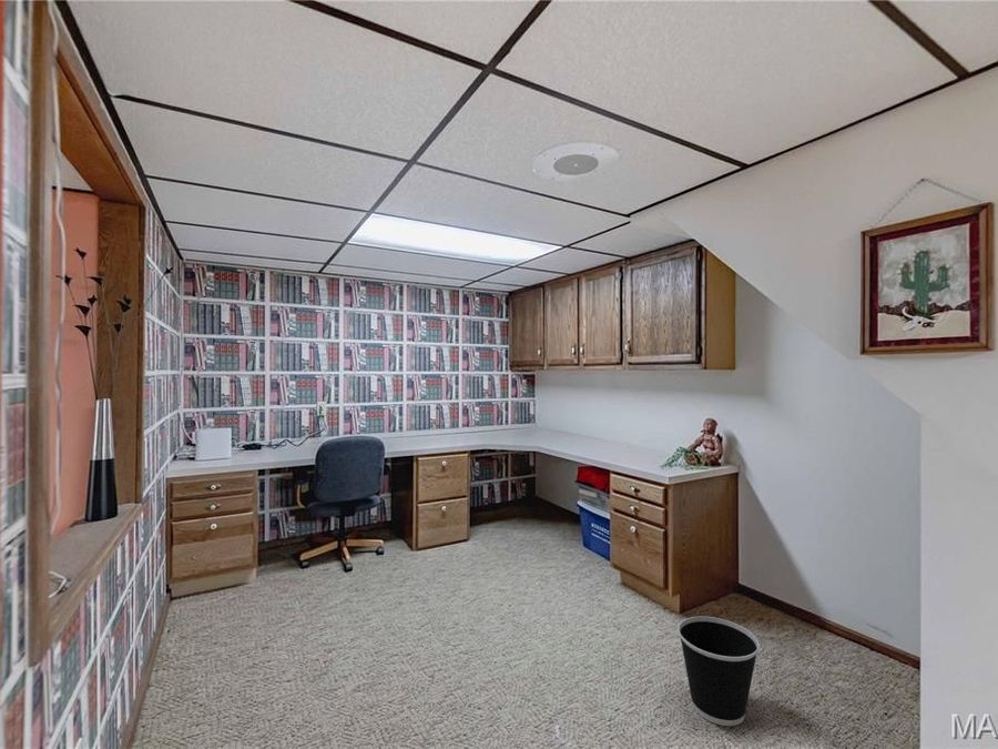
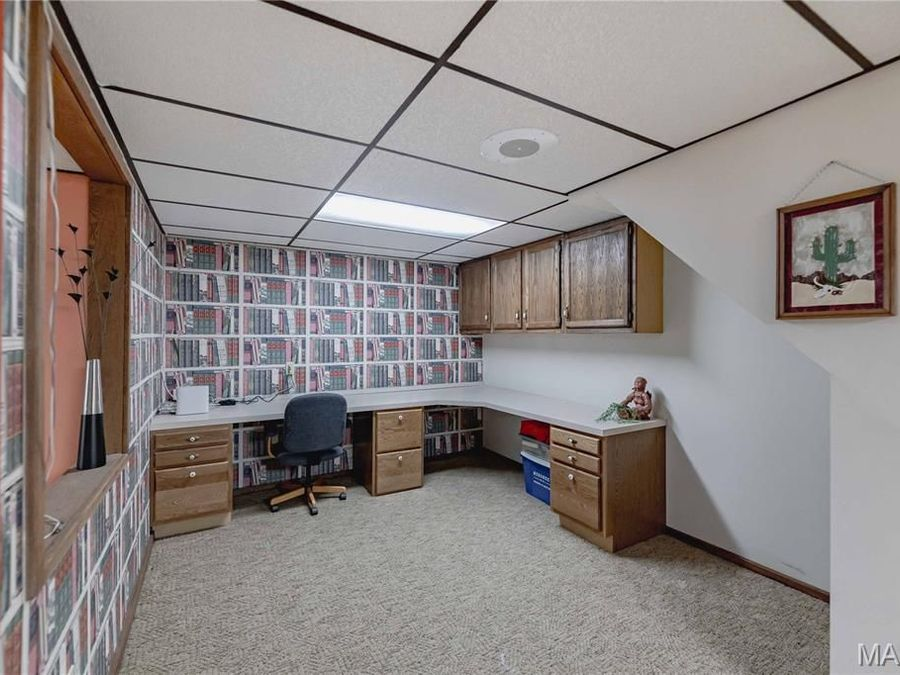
- wastebasket [676,616,761,727]
